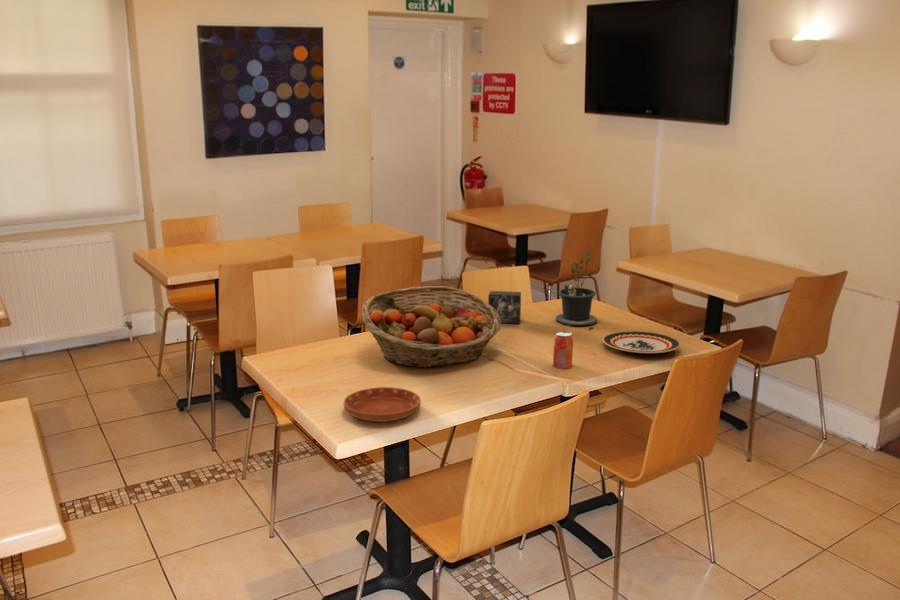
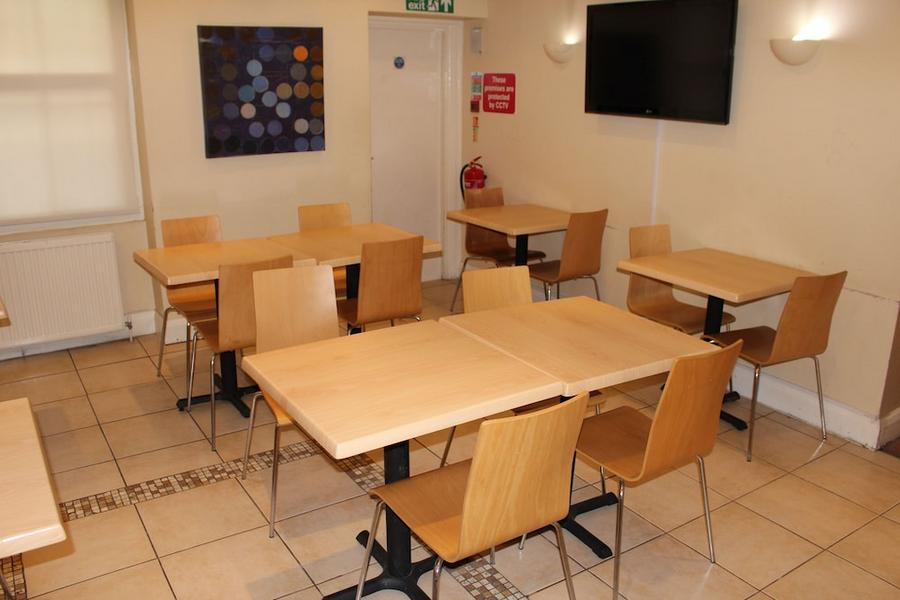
- small box [487,290,522,325]
- saucer [343,386,422,423]
- potted plant [555,250,598,330]
- fruit basket [361,285,502,368]
- beverage can [552,330,574,370]
- plate [602,330,681,354]
